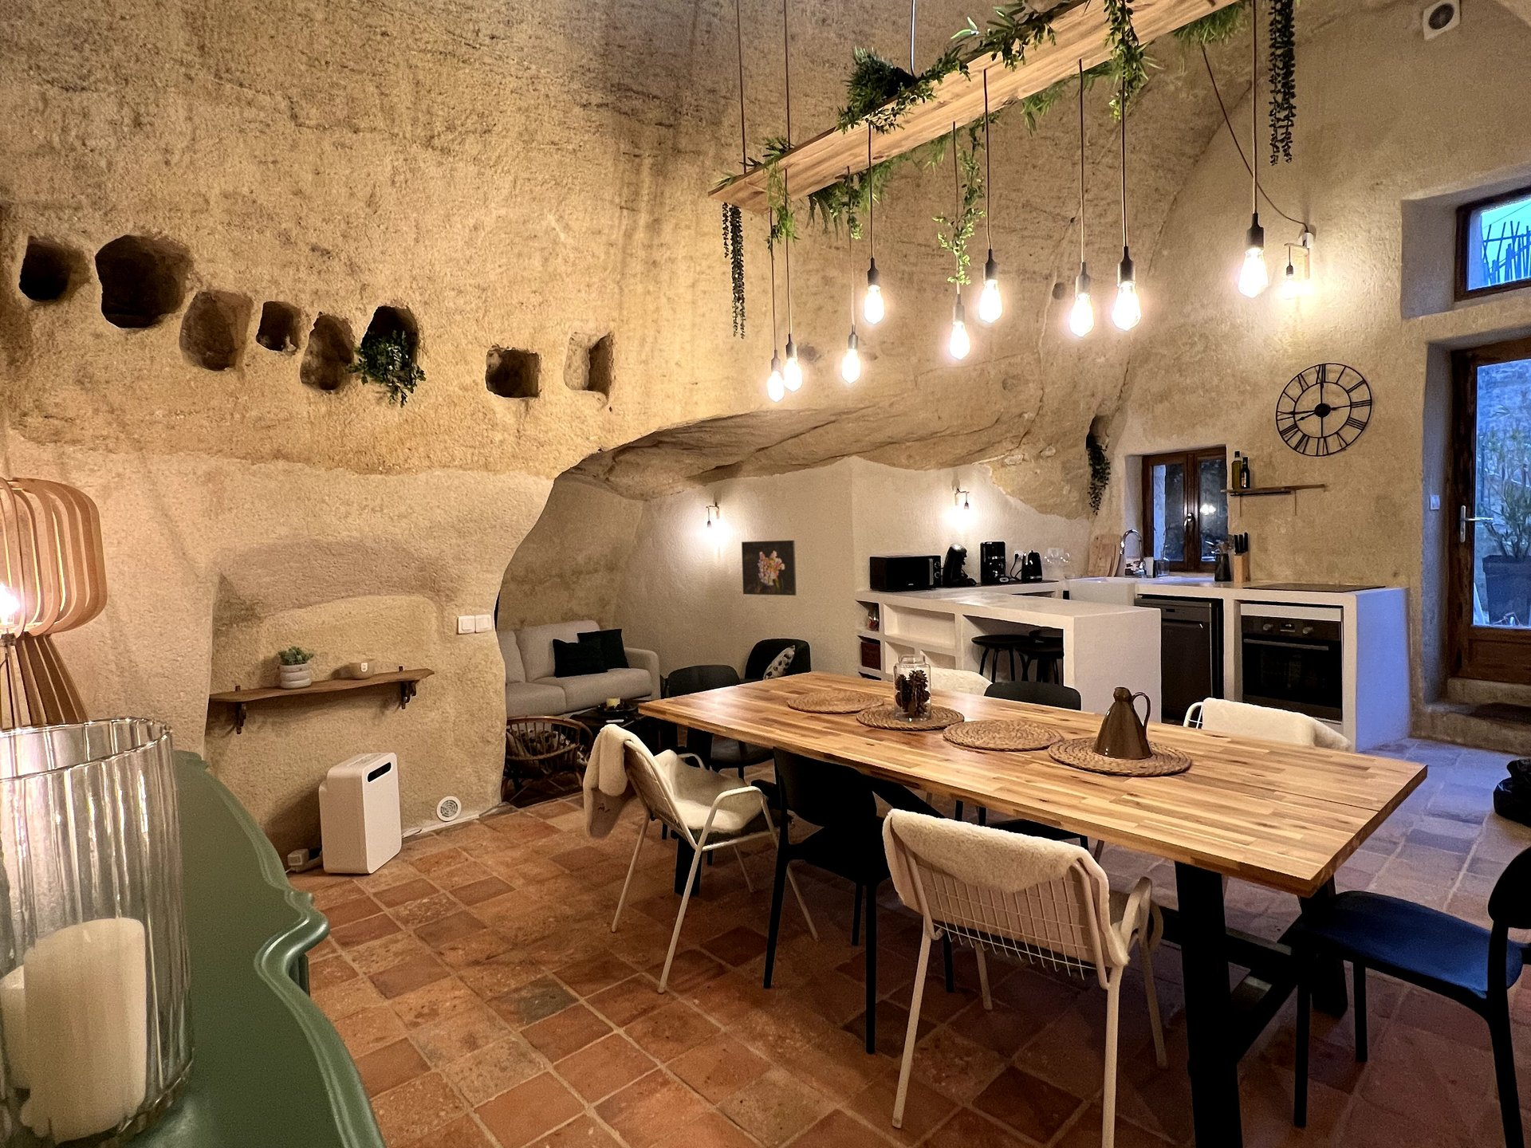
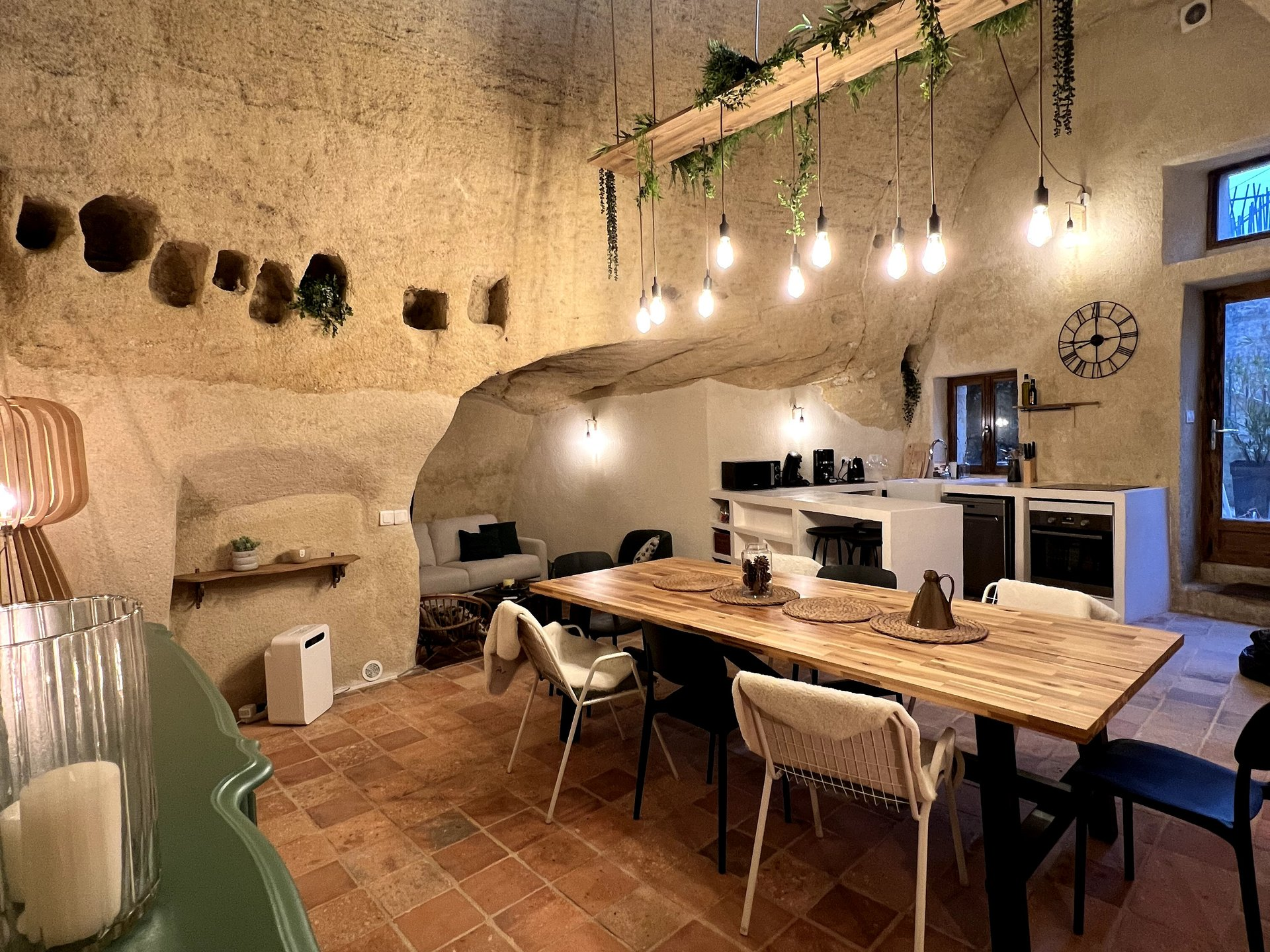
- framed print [740,540,797,597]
